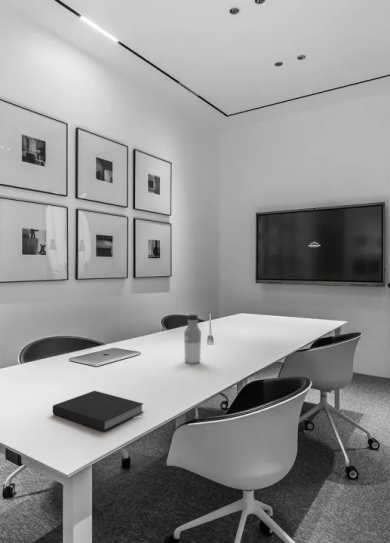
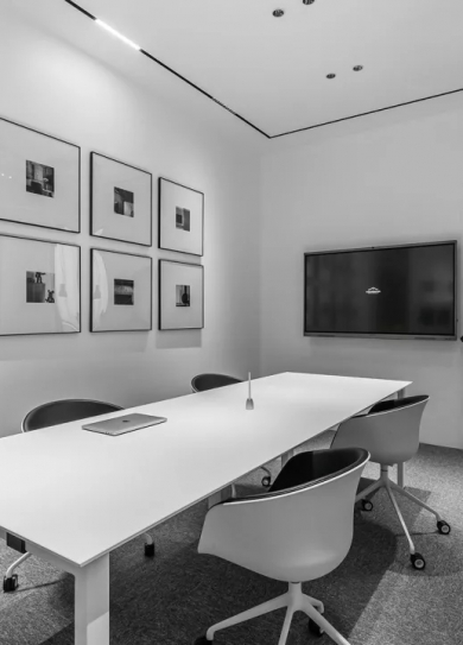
- water bottle [183,313,202,365]
- notebook [52,390,144,432]
